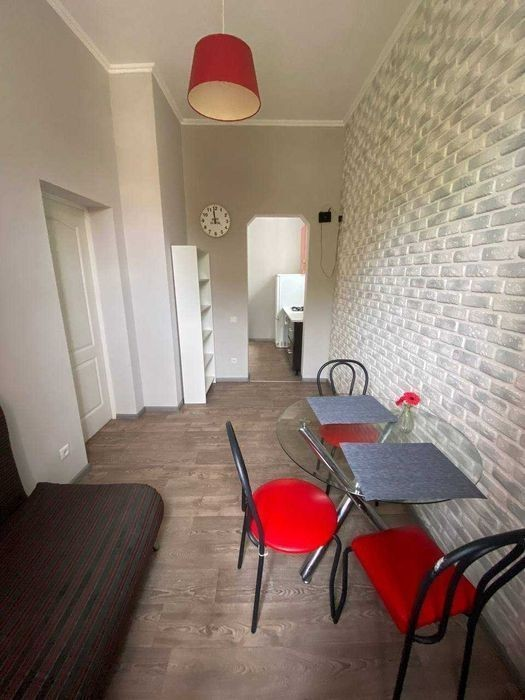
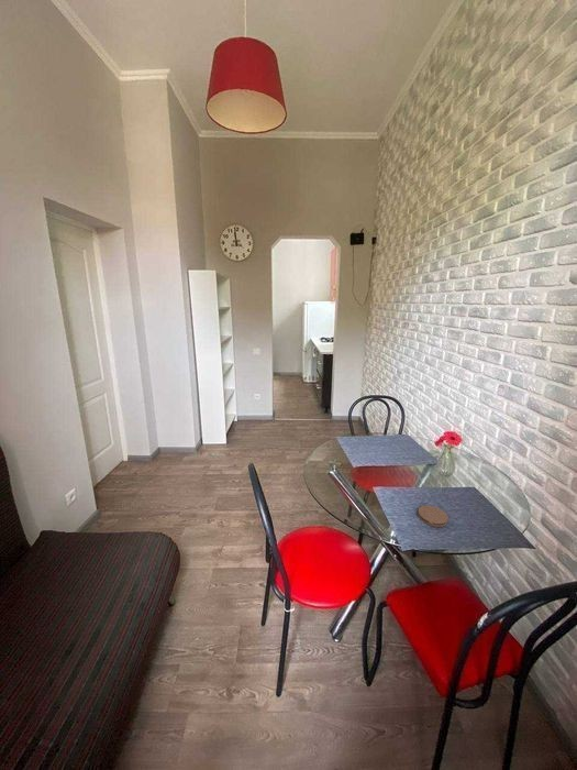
+ coaster [417,505,450,528]
